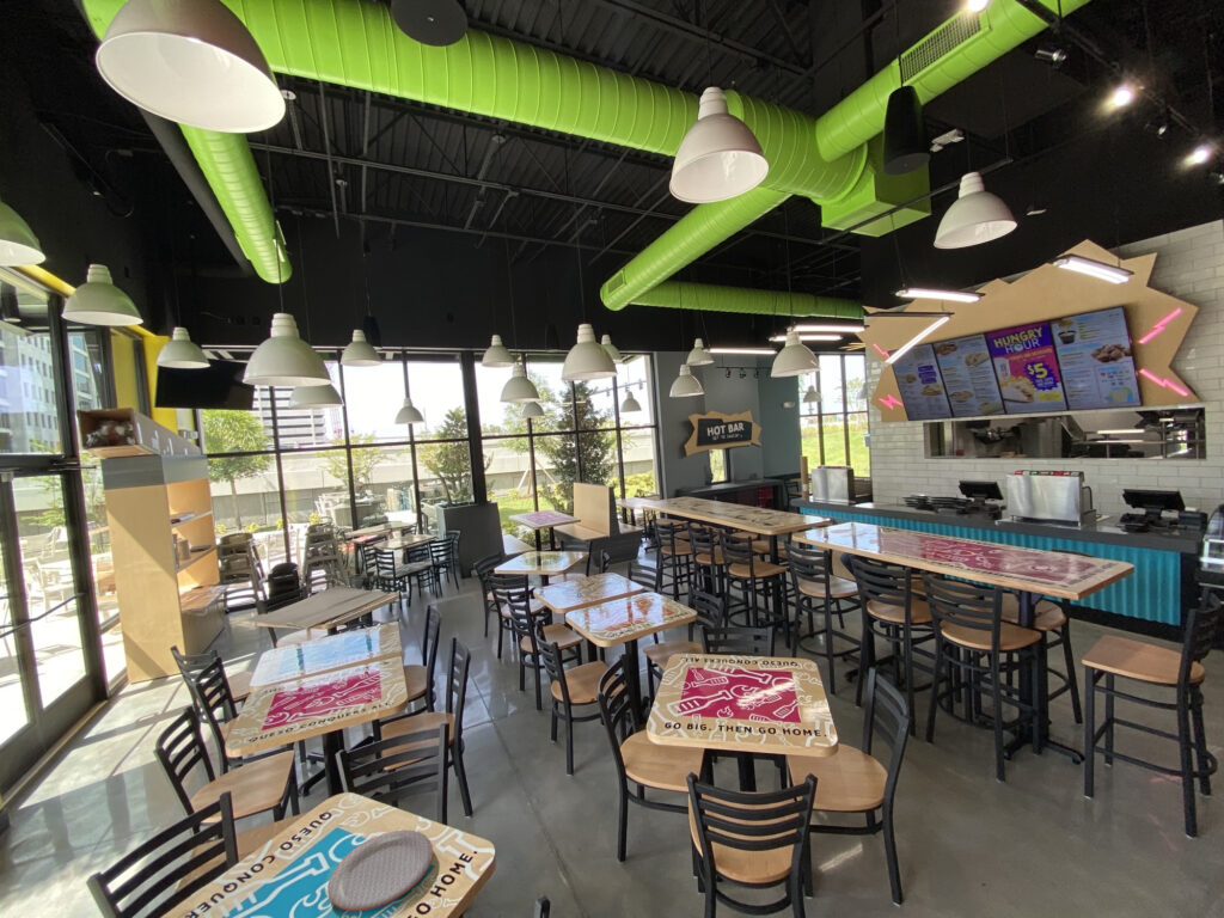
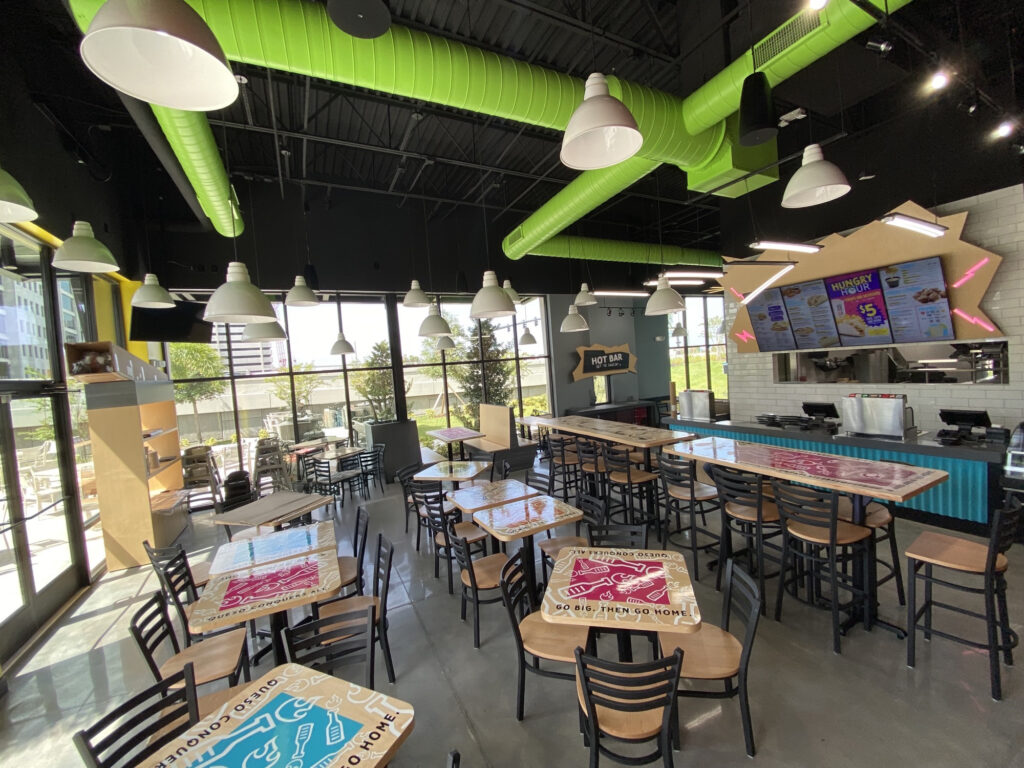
- plate [326,828,434,912]
